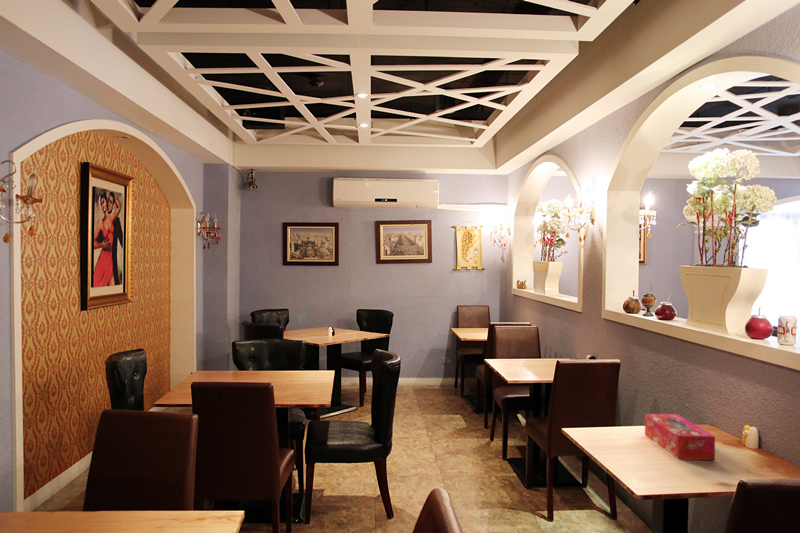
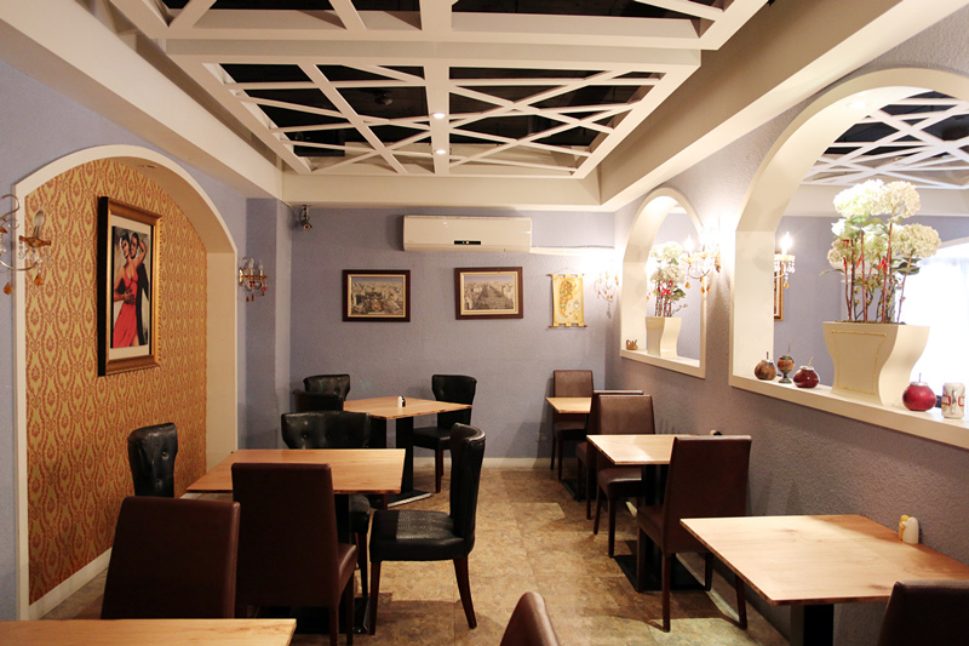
- tissue box [644,413,716,461]
